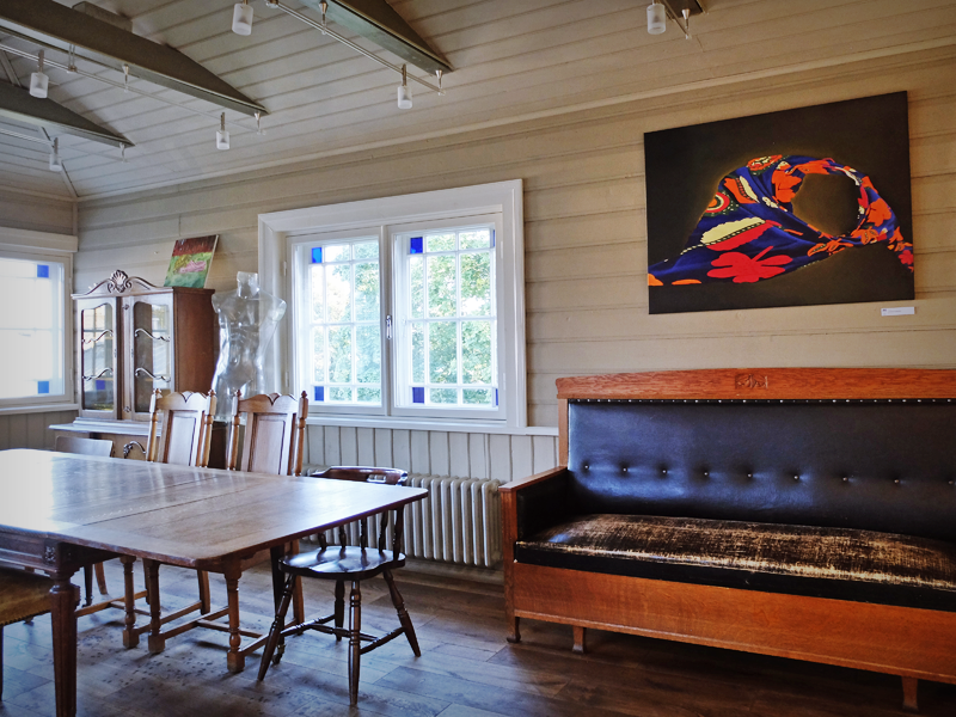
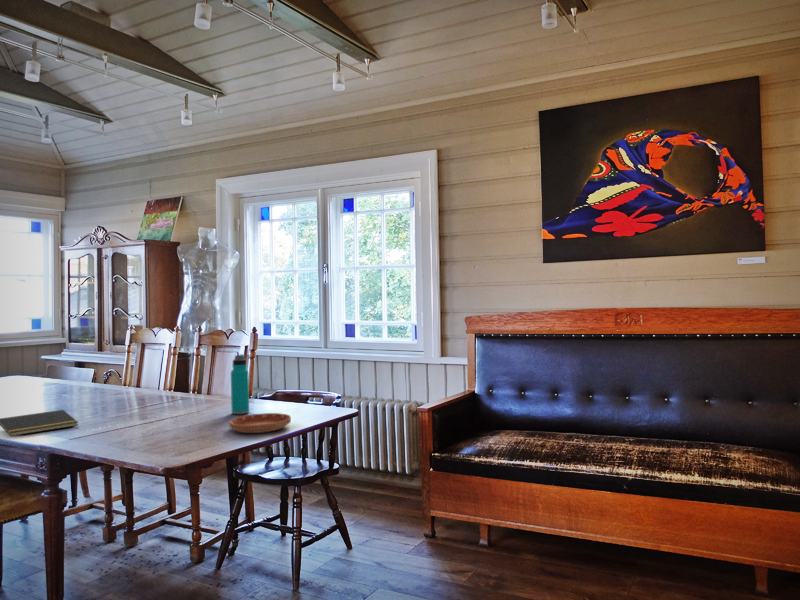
+ water bottle [230,353,250,415]
+ saucer [228,412,292,434]
+ notepad [0,409,79,437]
